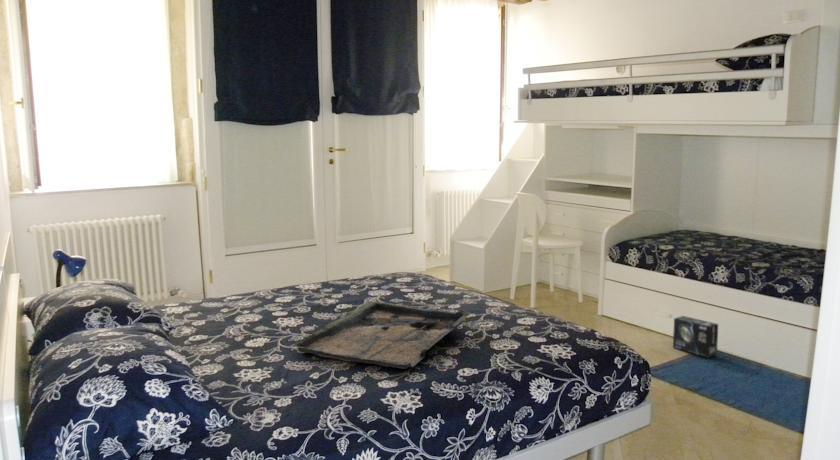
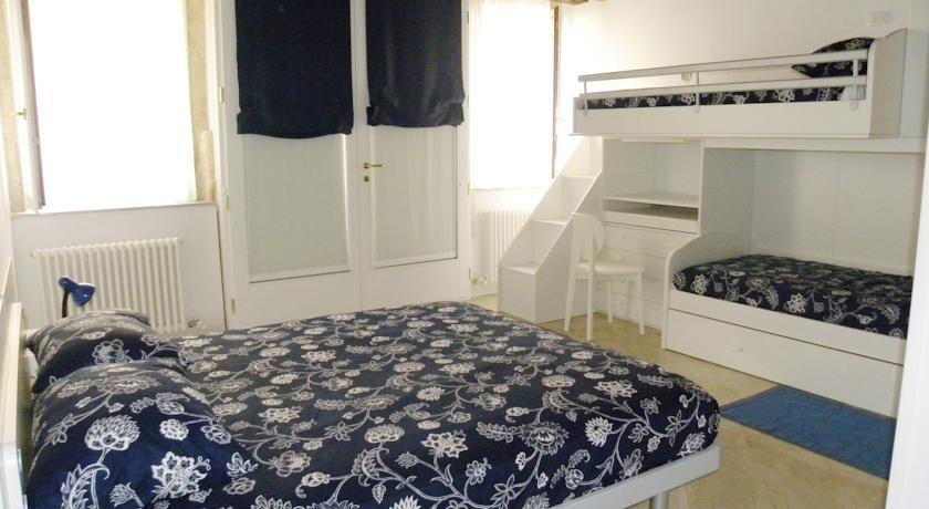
- tray [291,300,472,370]
- box [672,315,719,359]
